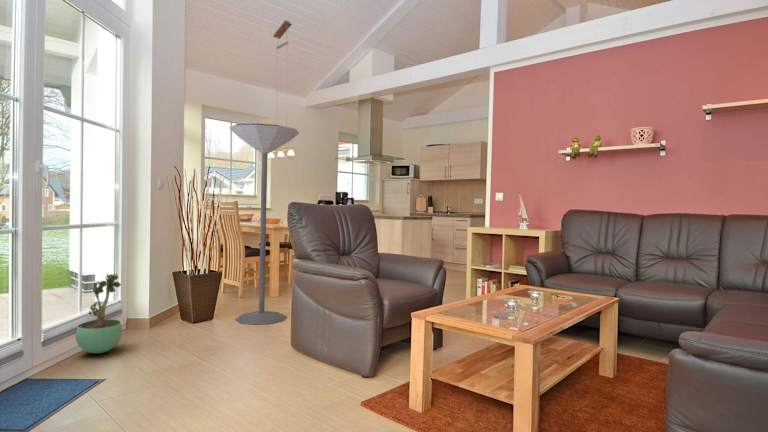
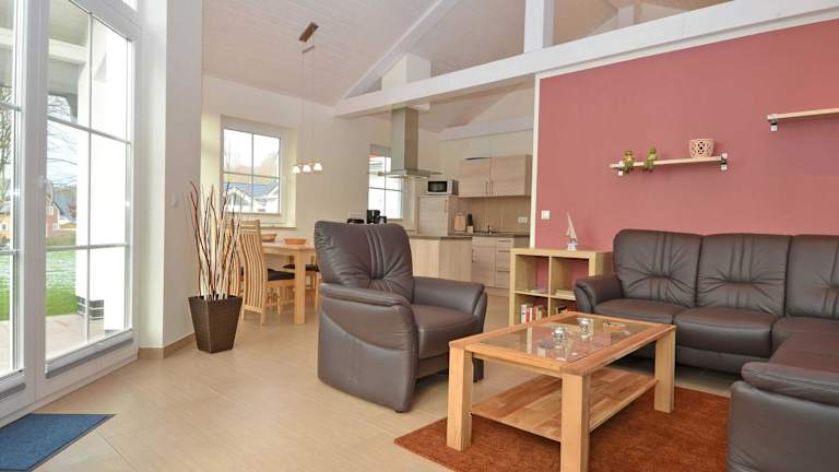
- potted plant [75,273,123,355]
- floor lamp [229,122,300,326]
